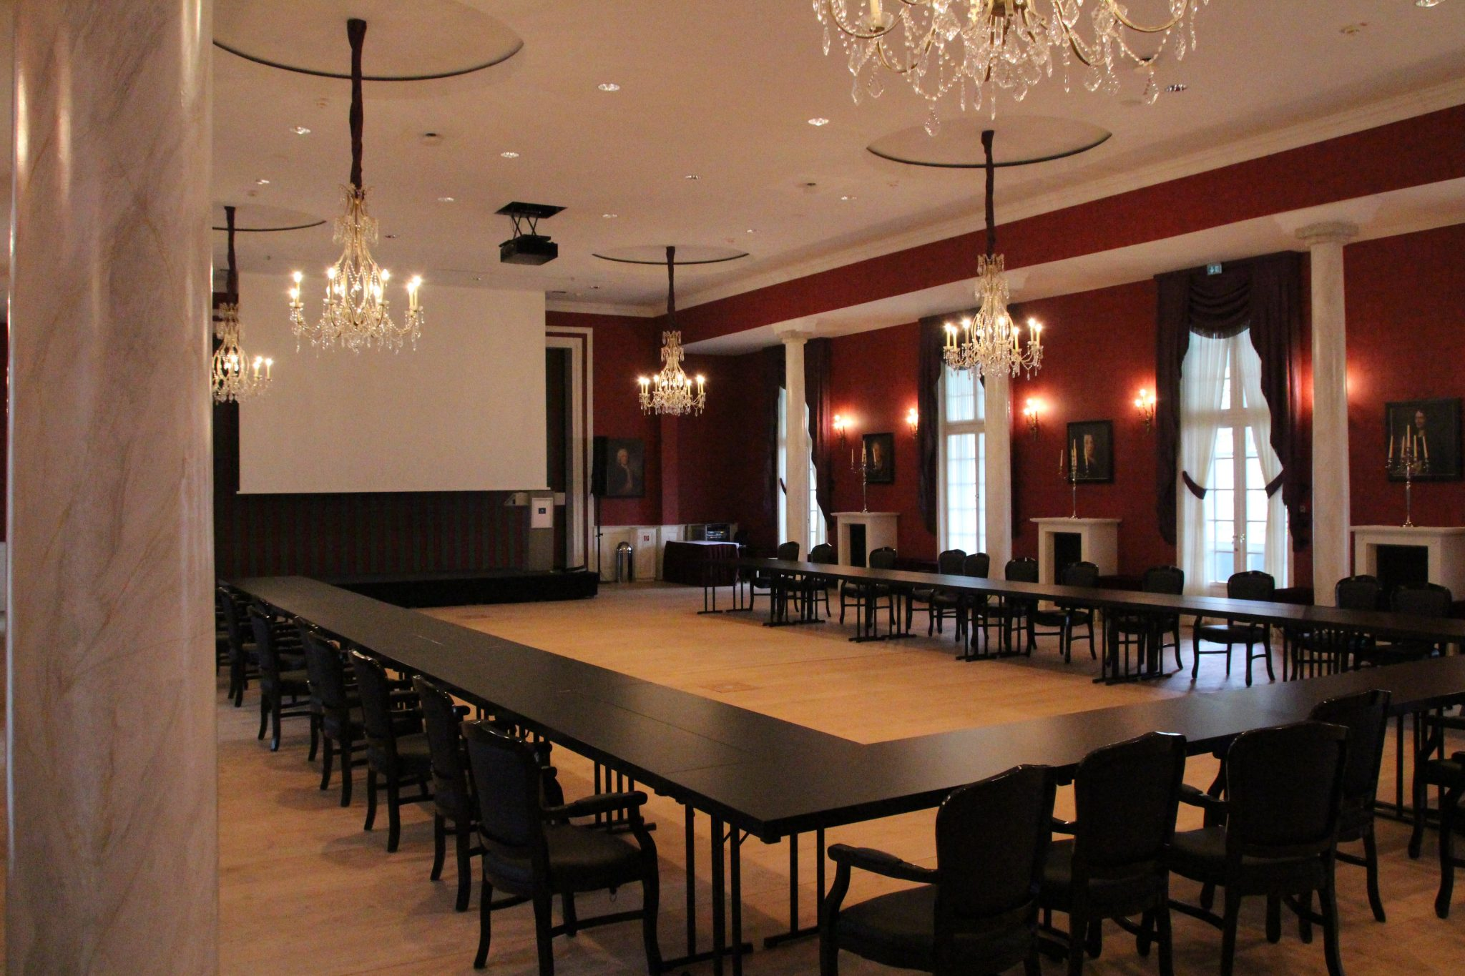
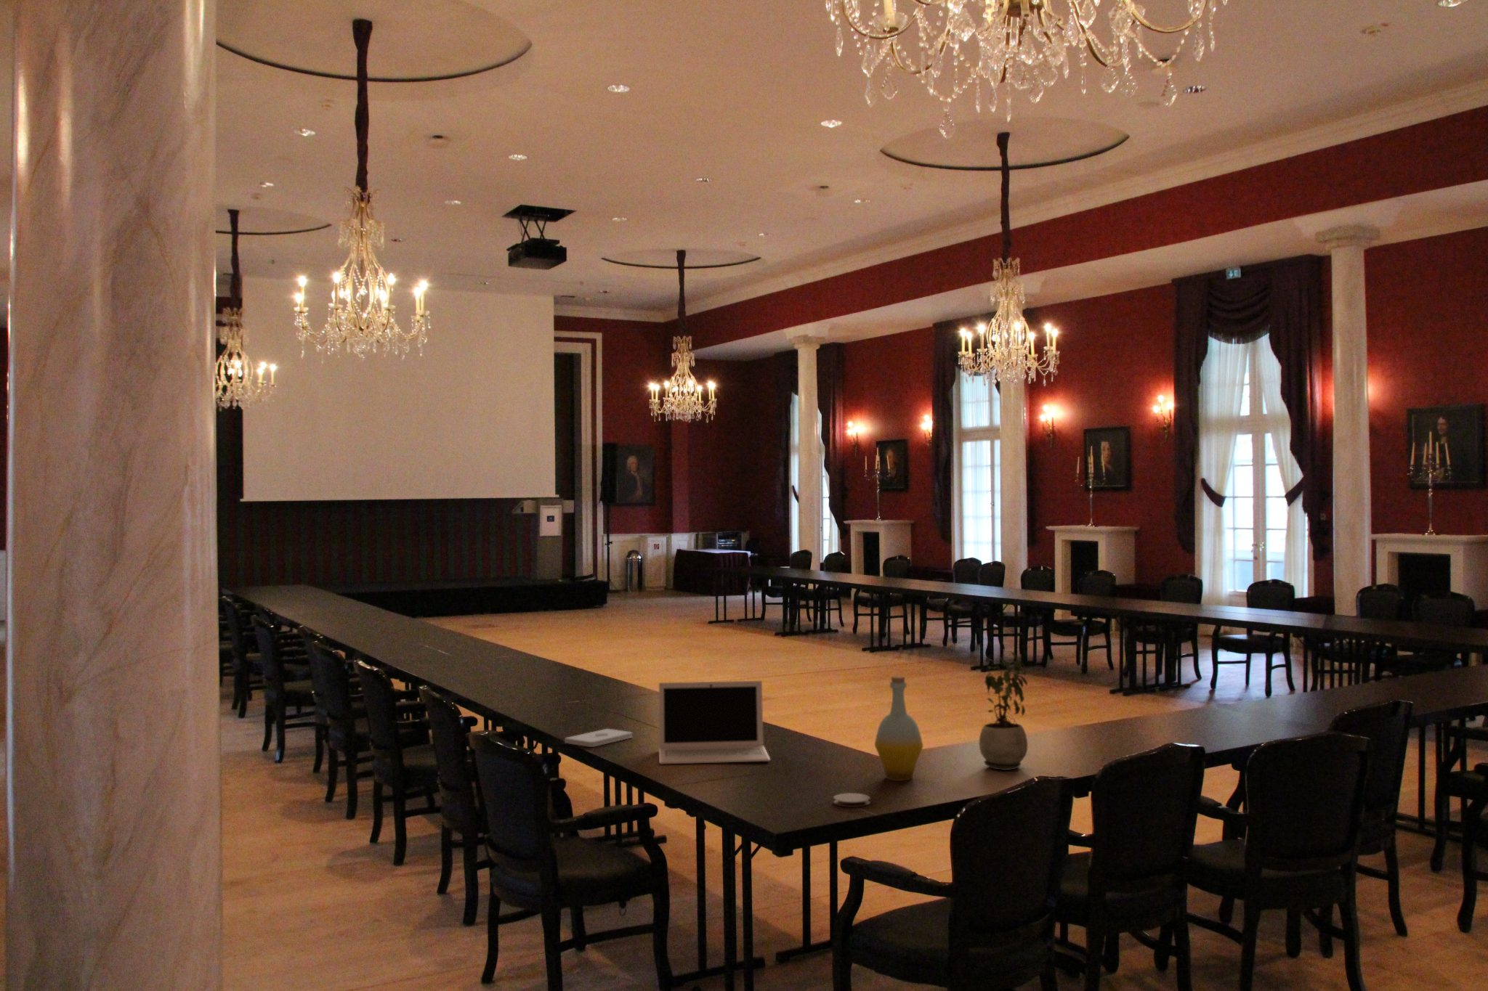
+ bottle [874,675,924,782]
+ notepad [564,728,633,748]
+ potted plant [979,651,1028,771]
+ coaster [833,792,871,809]
+ laptop [658,680,771,765]
